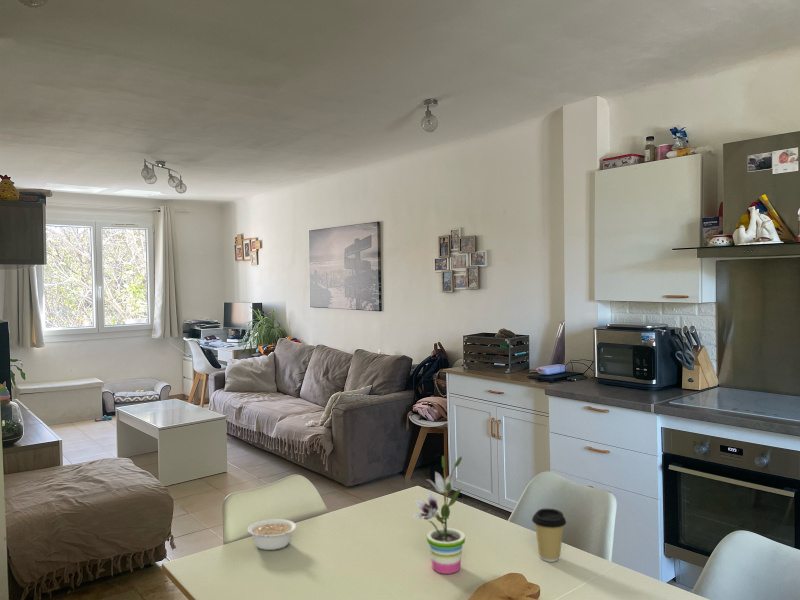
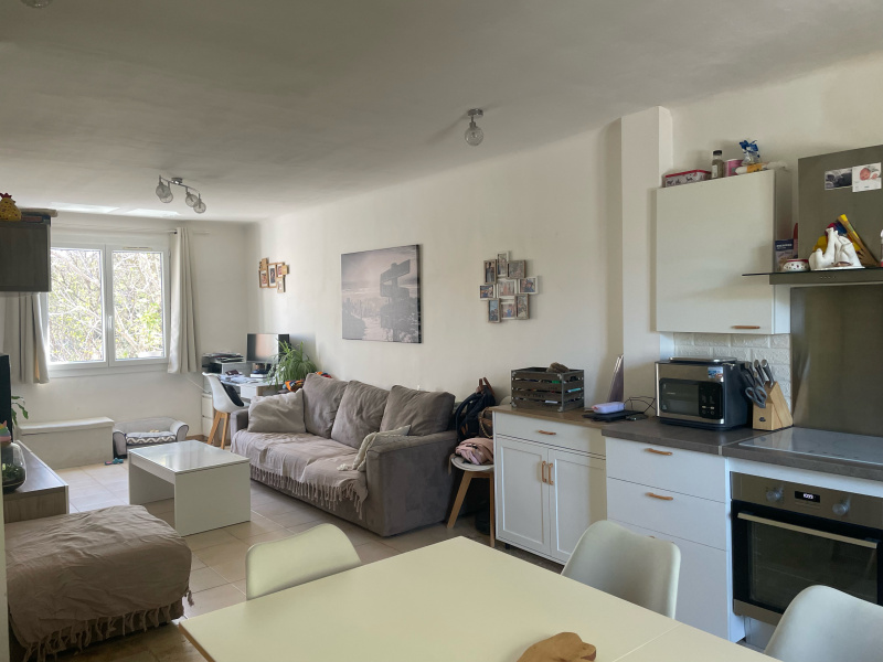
- potted plant [411,455,466,575]
- legume [247,518,298,551]
- coffee cup [531,508,567,563]
